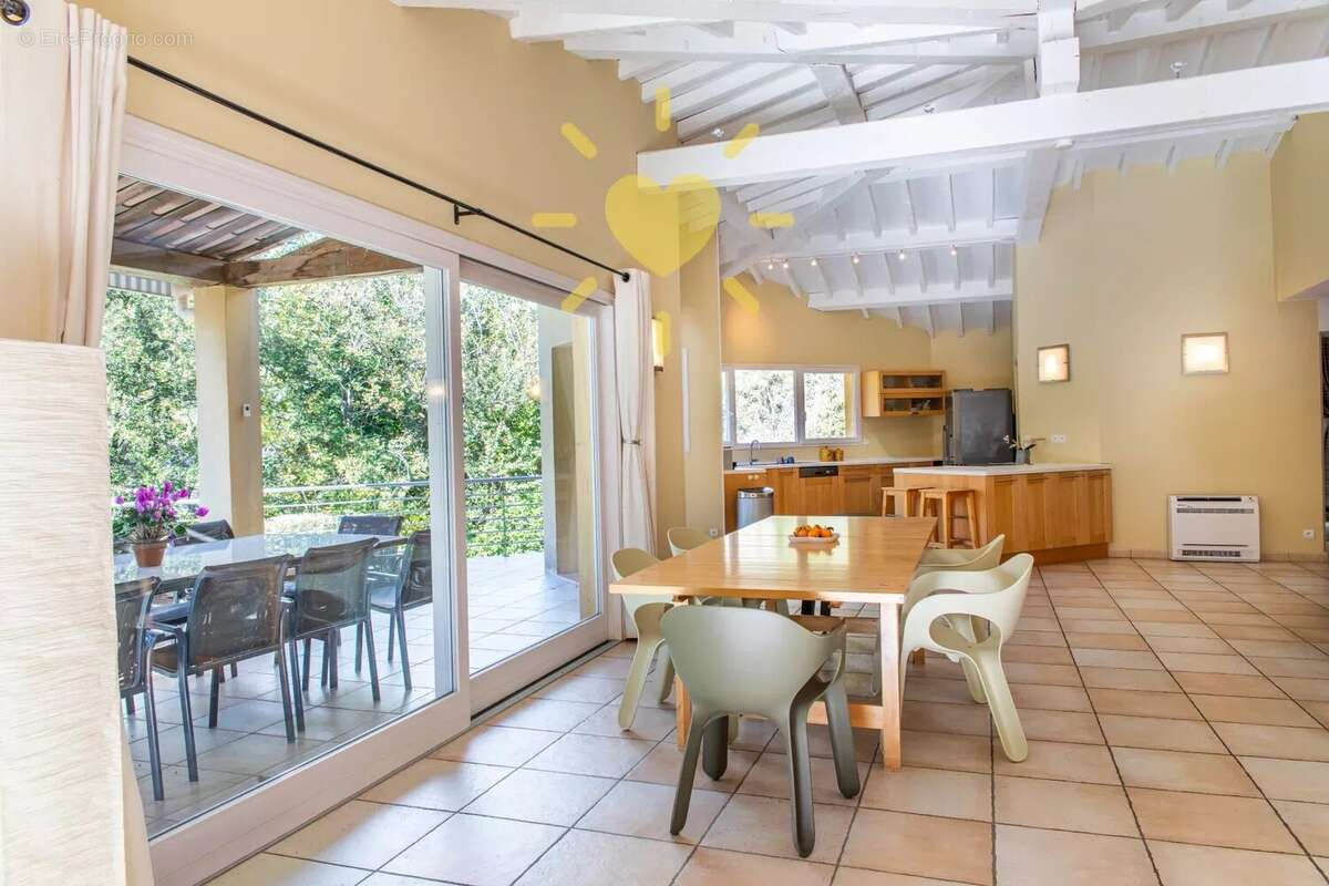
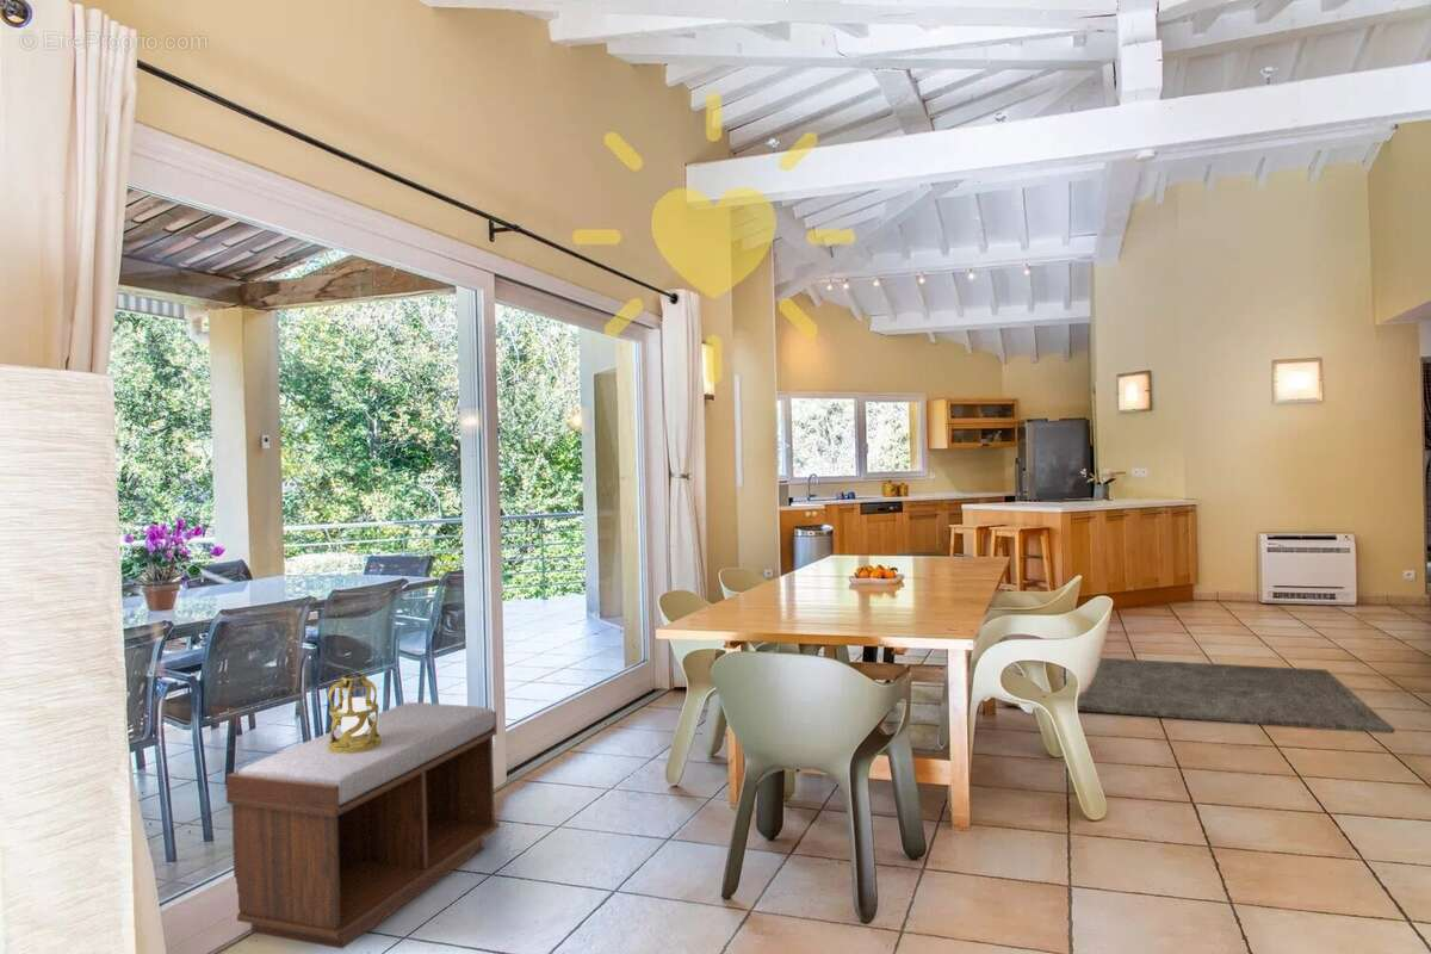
+ rug [1003,657,1395,735]
+ lantern [327,673,382,754]
+ bench [225,701,501,950]
